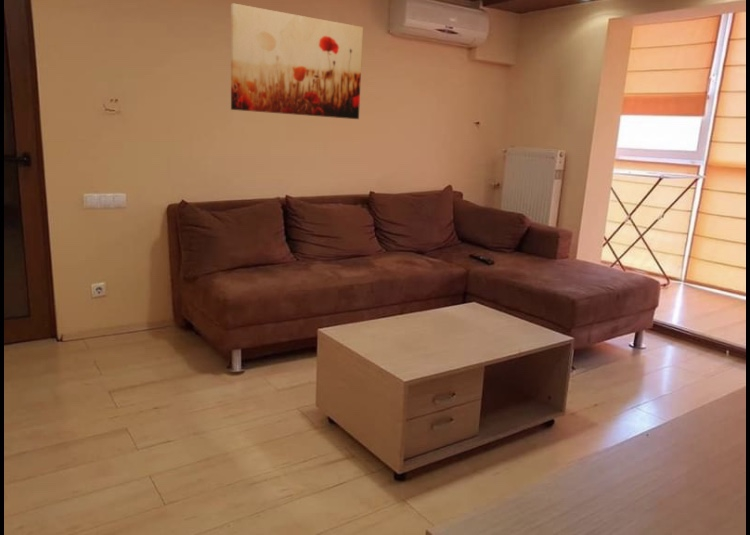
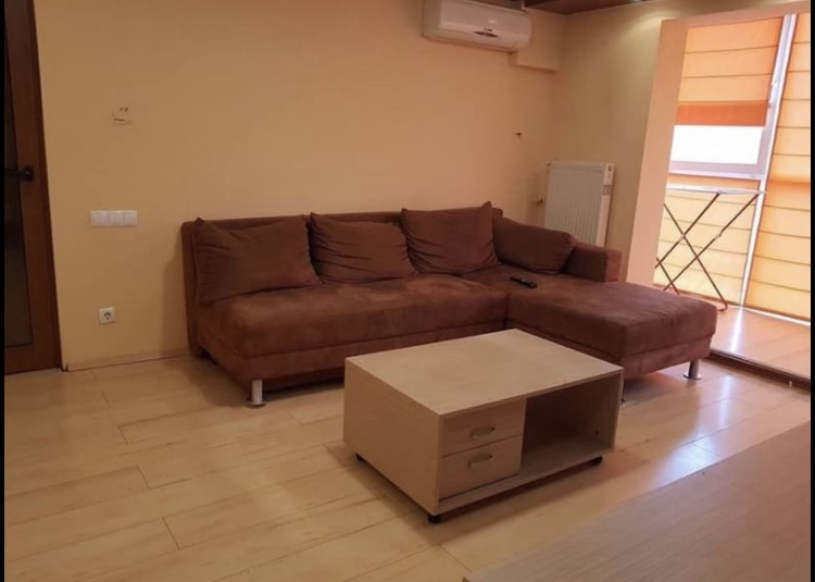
- wall art [230,3,364,120]
